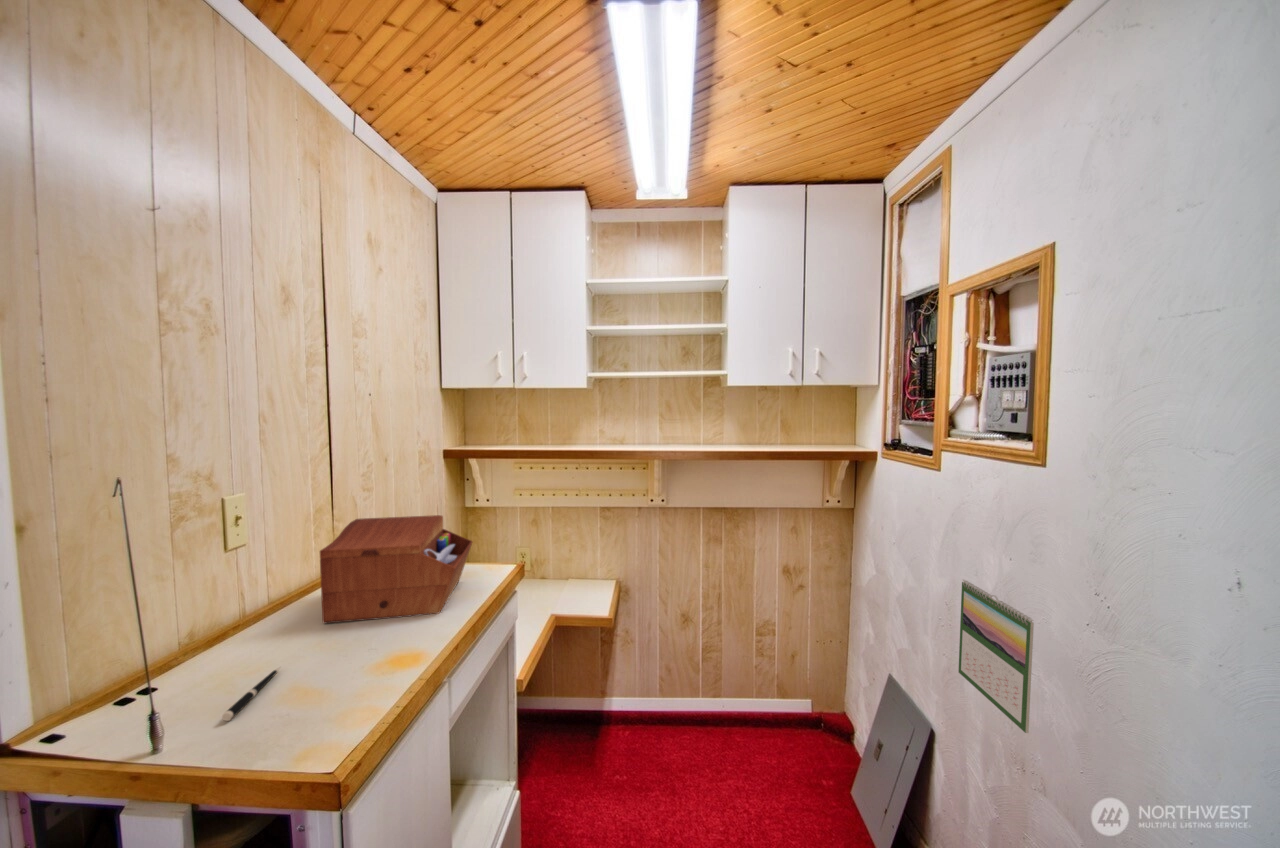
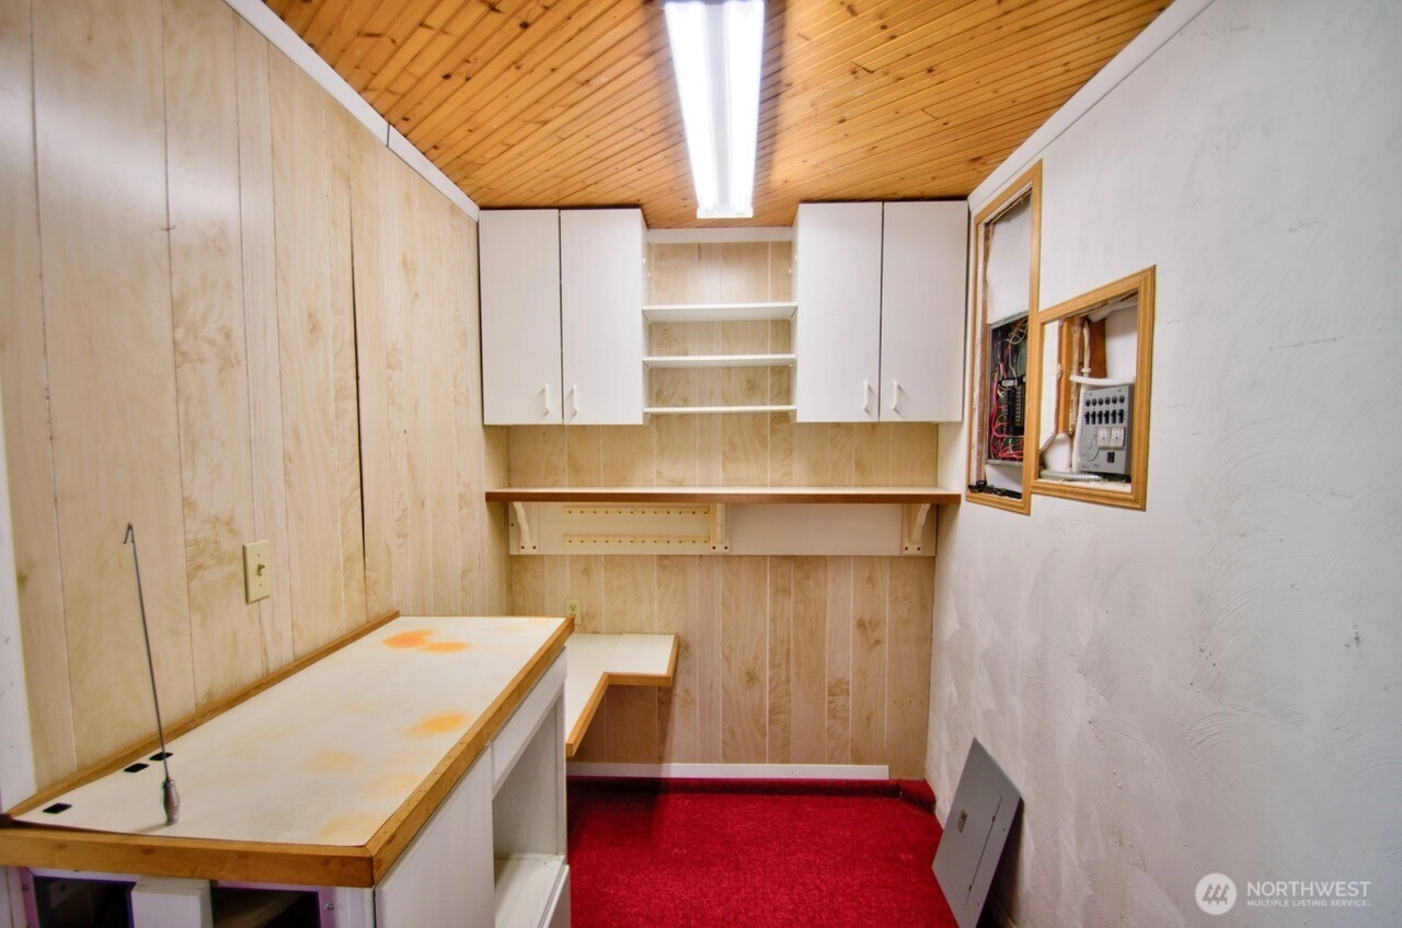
- sewing box [319,514,474,625]
- pen [221,665,282,722]
- calendar [957,579,1035,734]
